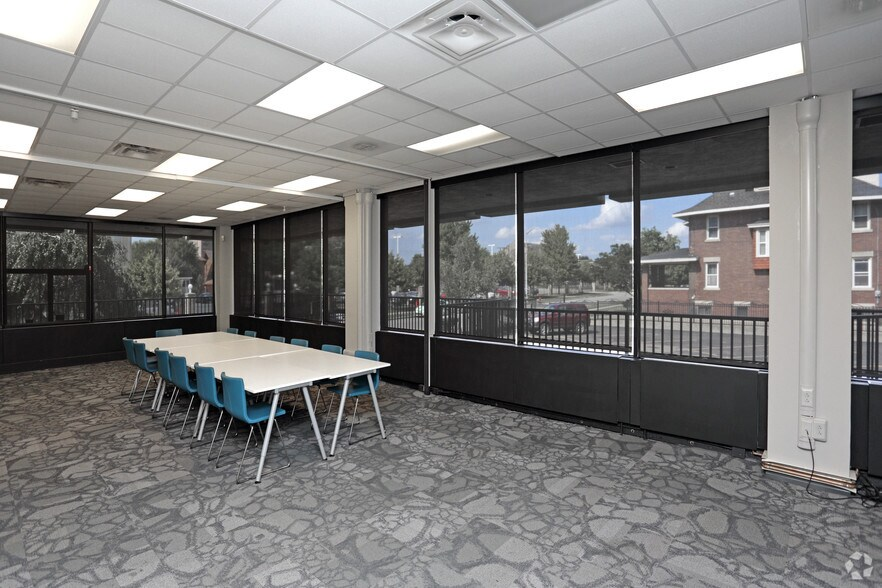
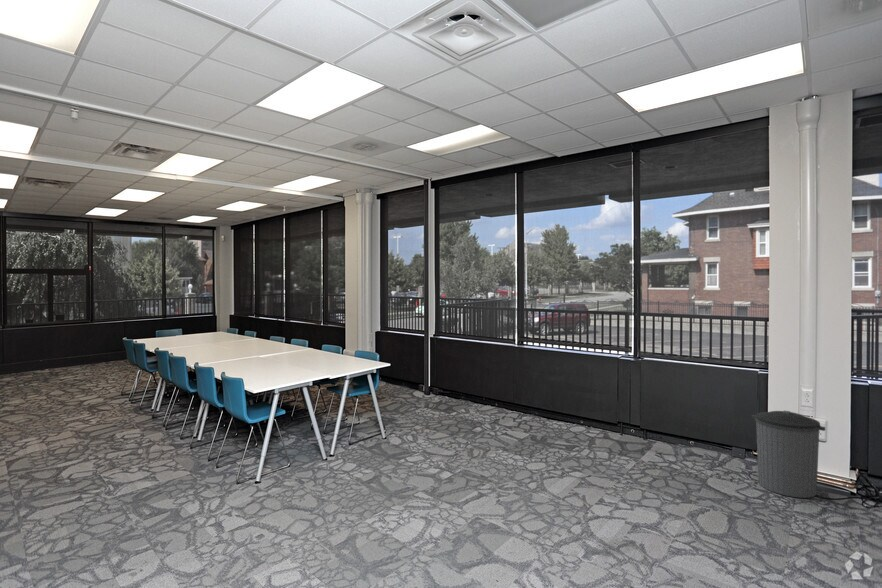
+ trash can [751,409,826,499]
